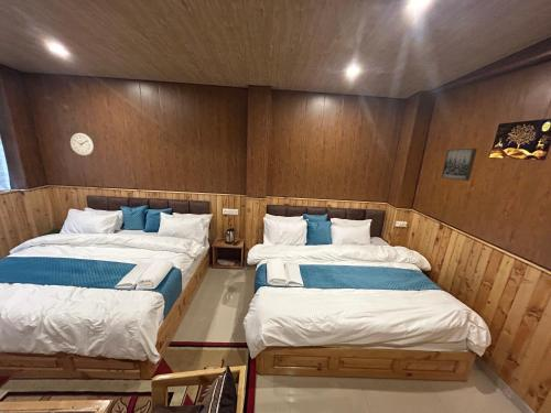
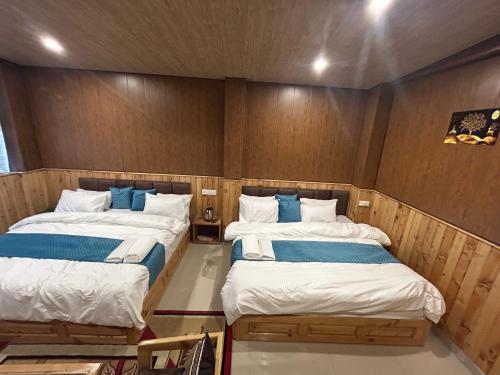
- wall art [441,148,478,182]
- wall clock [69,132,95,157]
